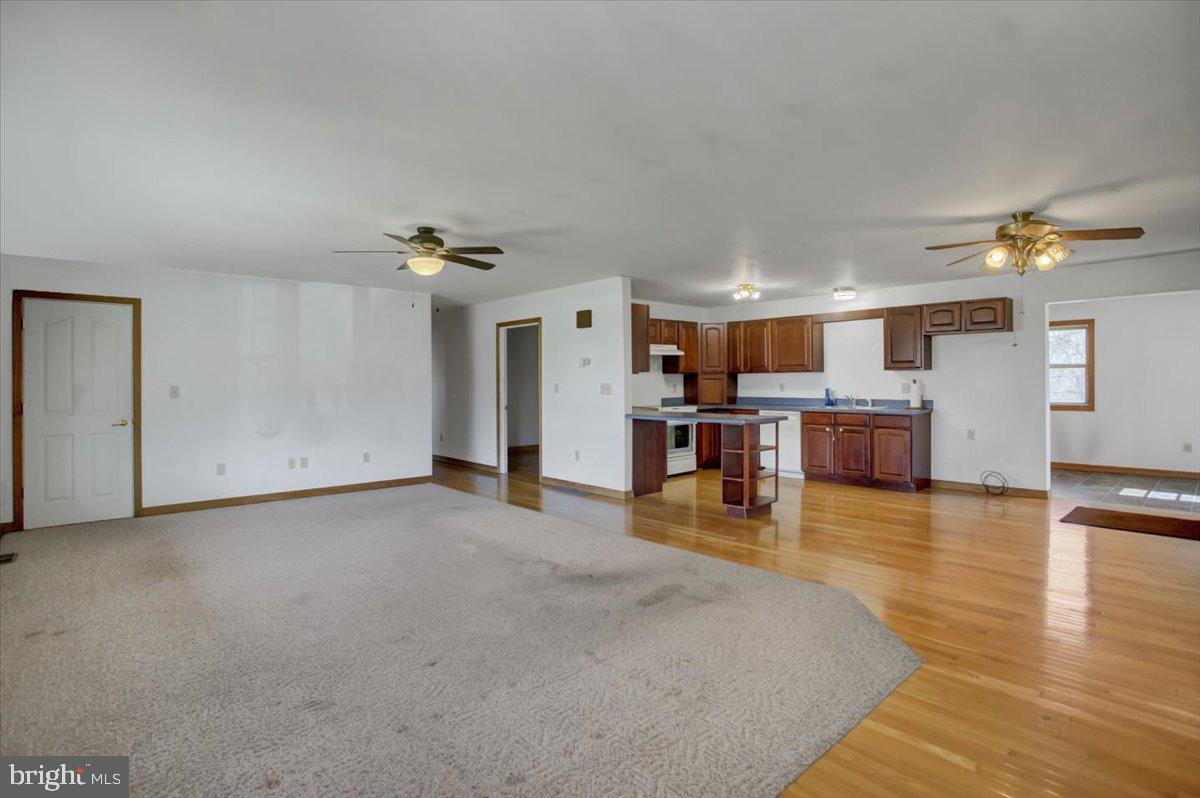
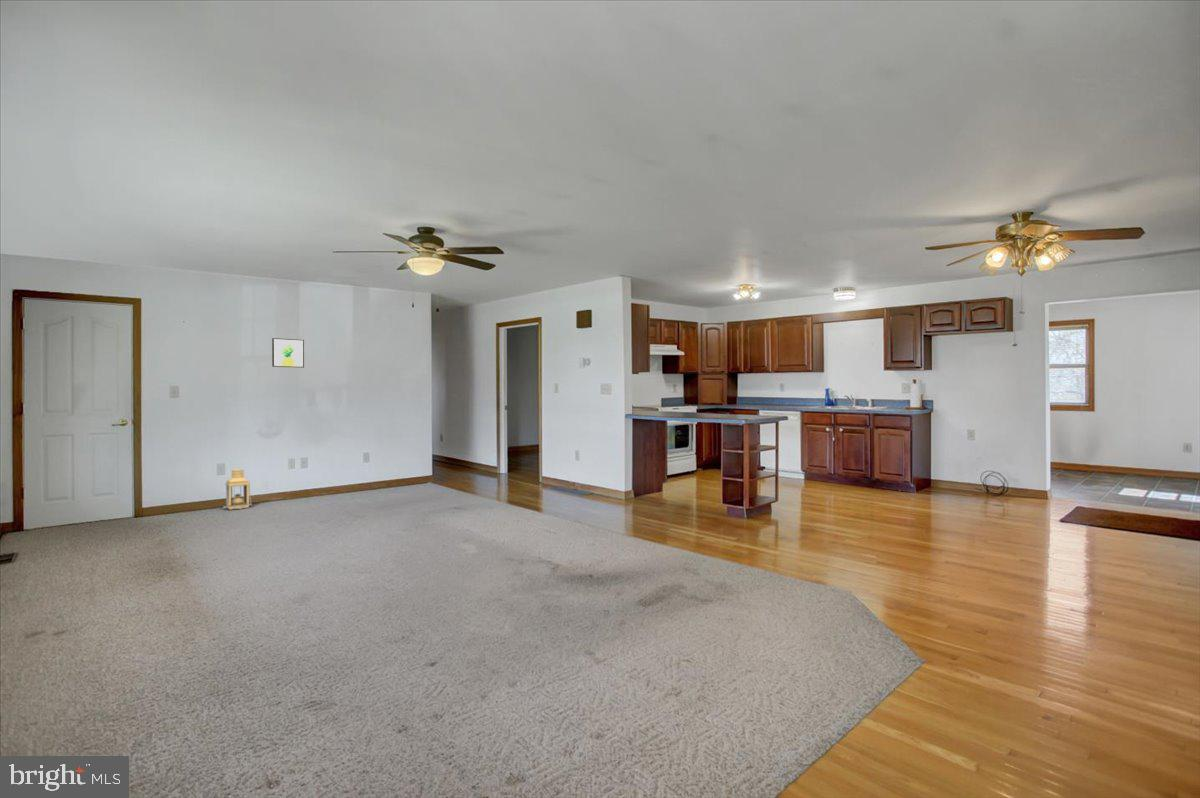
+ lantern [222,468,253,511]
+ wall art [271,337,305,369]
